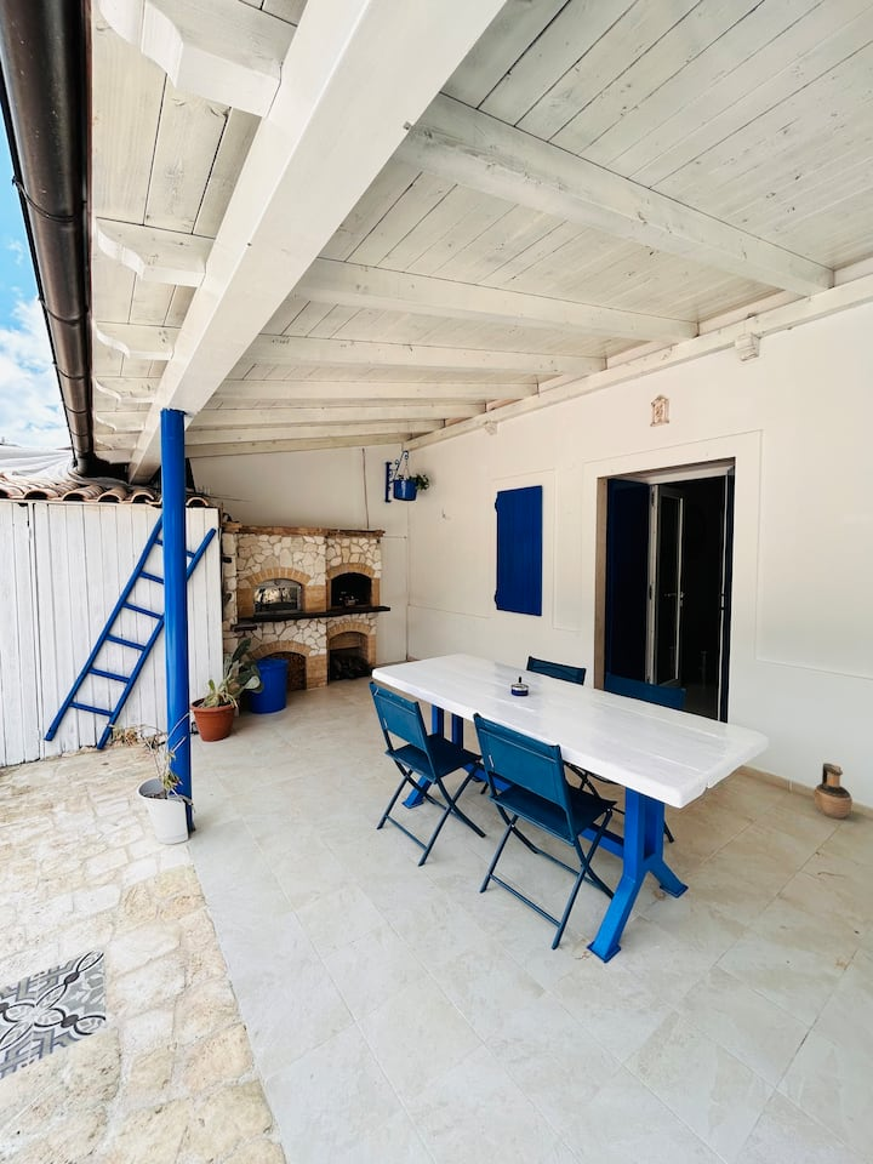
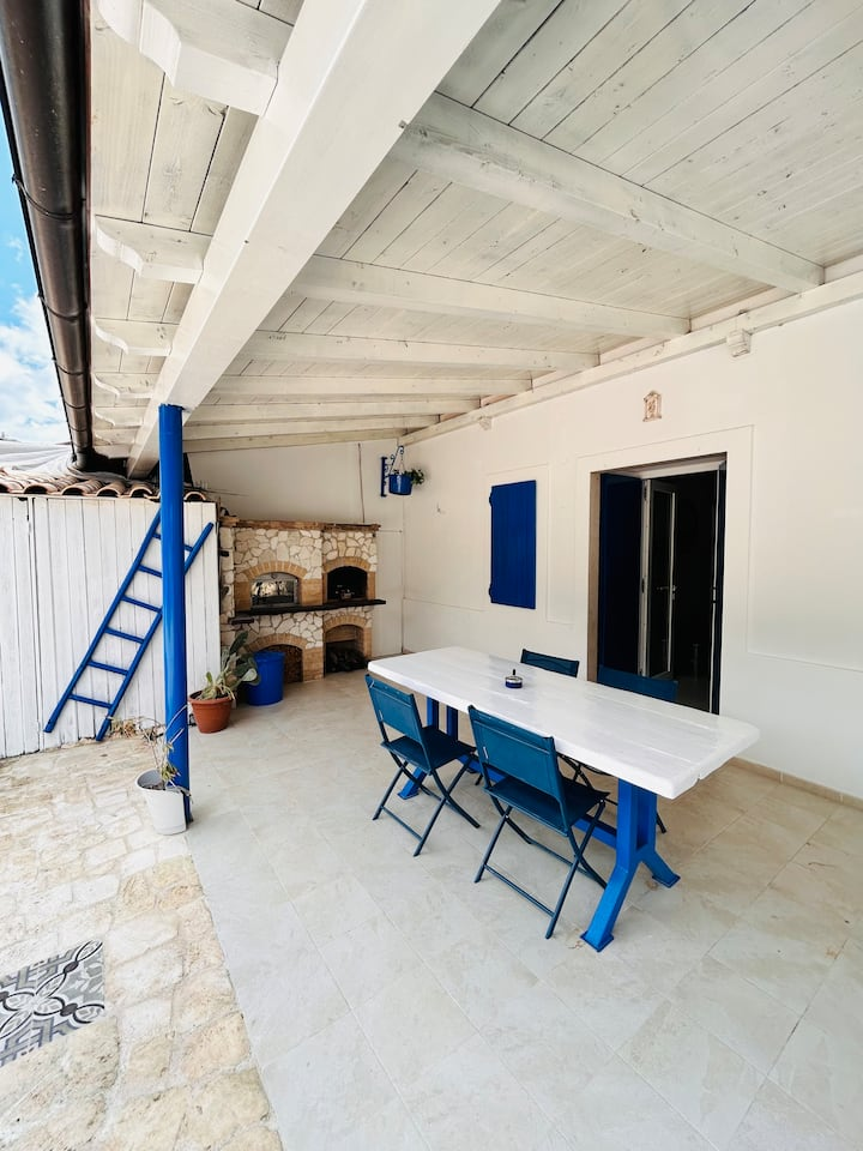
- ceramic jug [812,763,854,820]
